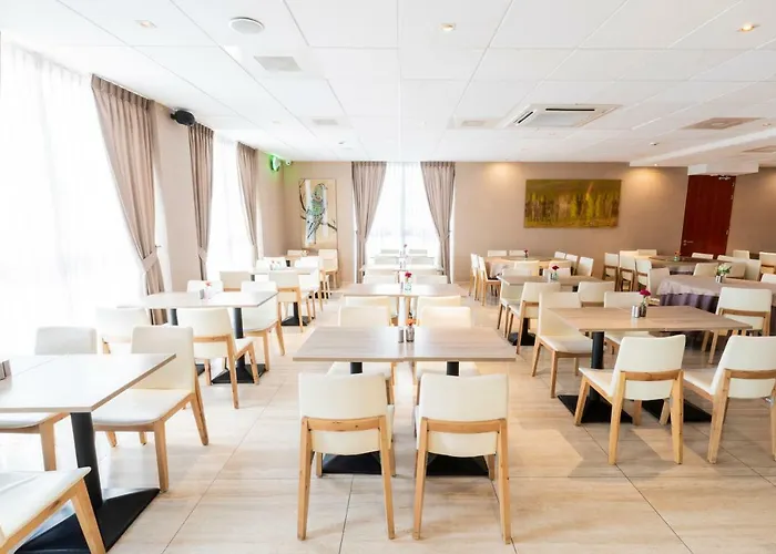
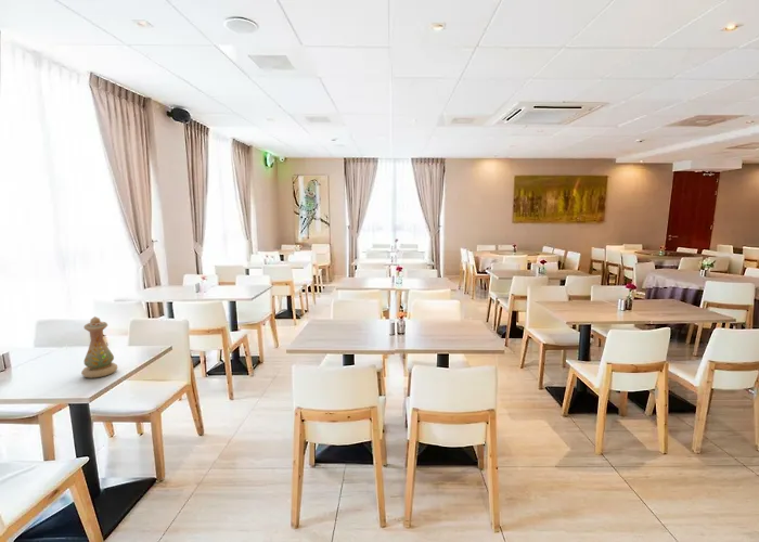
+ vase [80,315,118,379]
